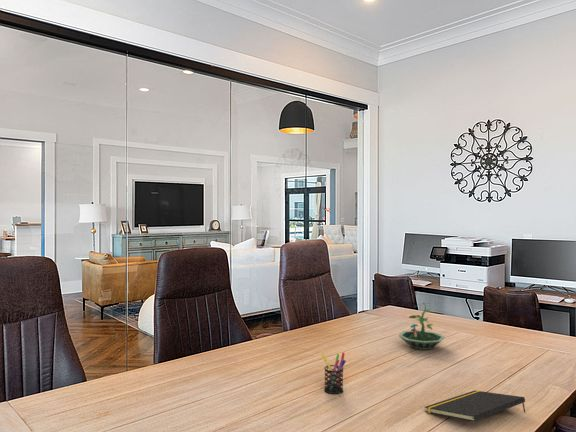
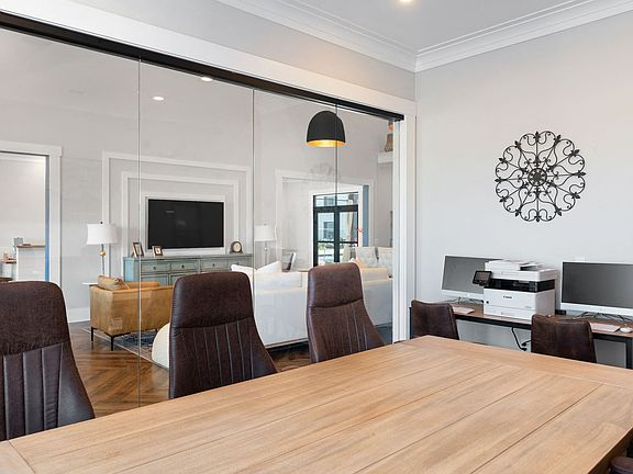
- terrarium [397,302,446,351]
- pen holder [321,351,347,395]
- notepad [424,390,526,422]
